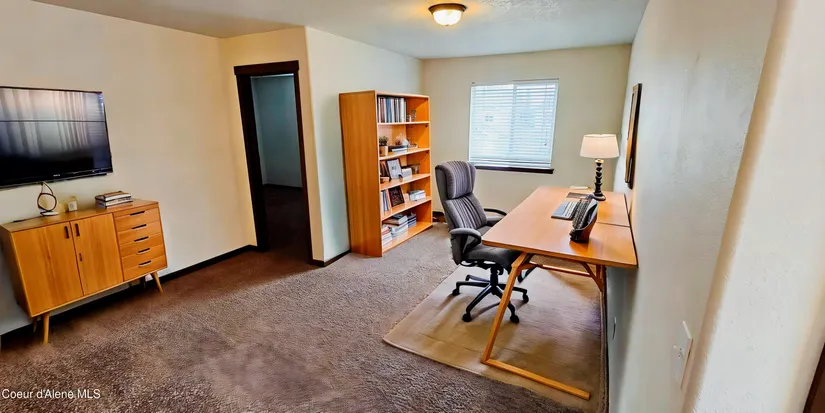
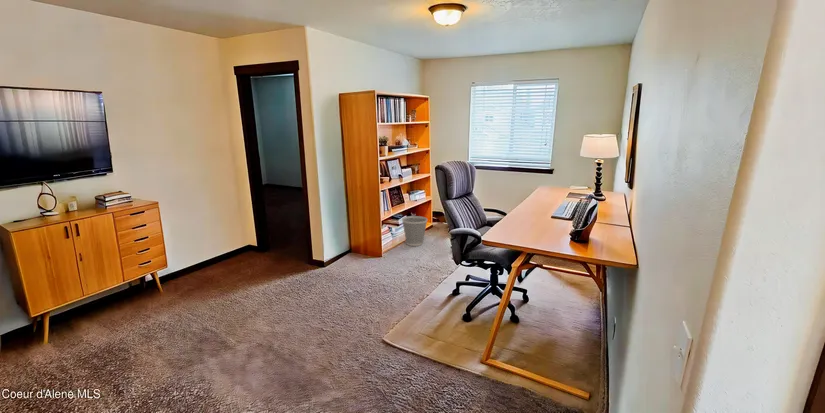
+ wastebasket [401,215,429,247]
